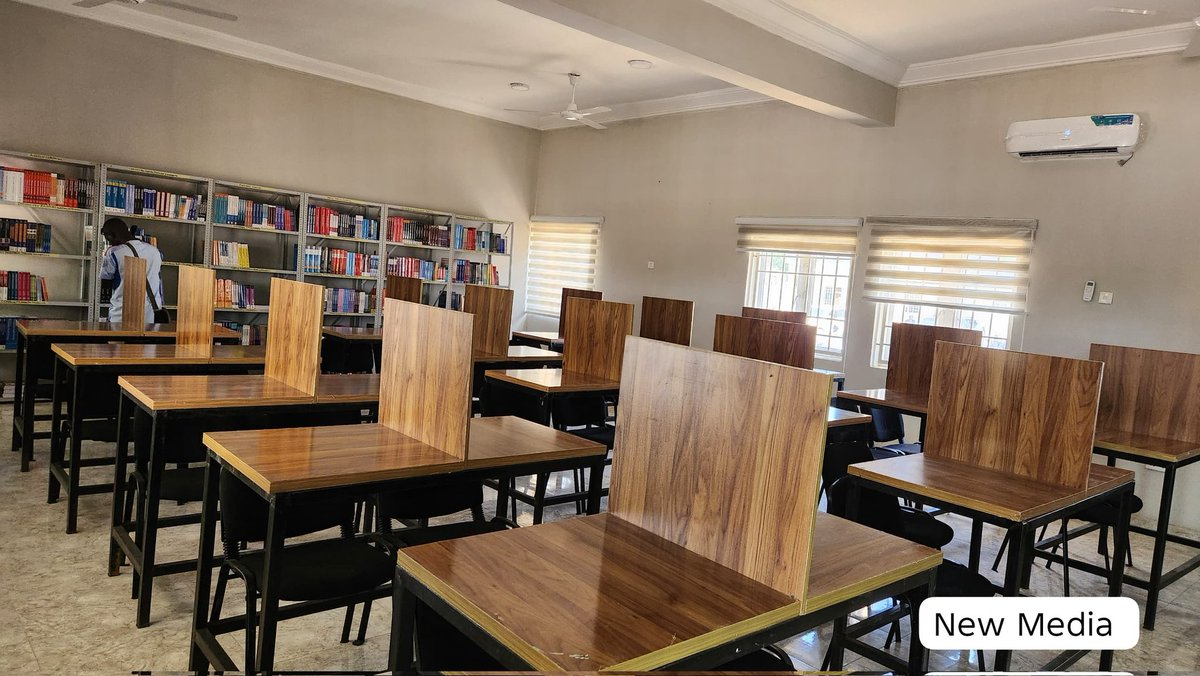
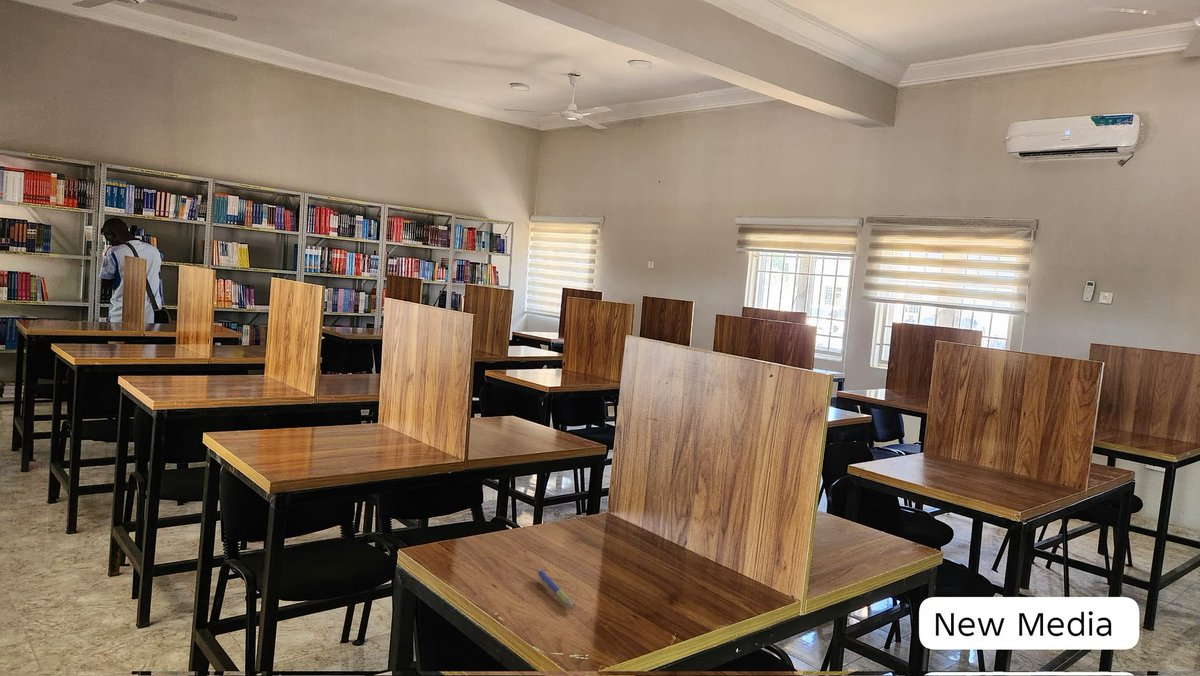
+ pen [536,568,574,608]
